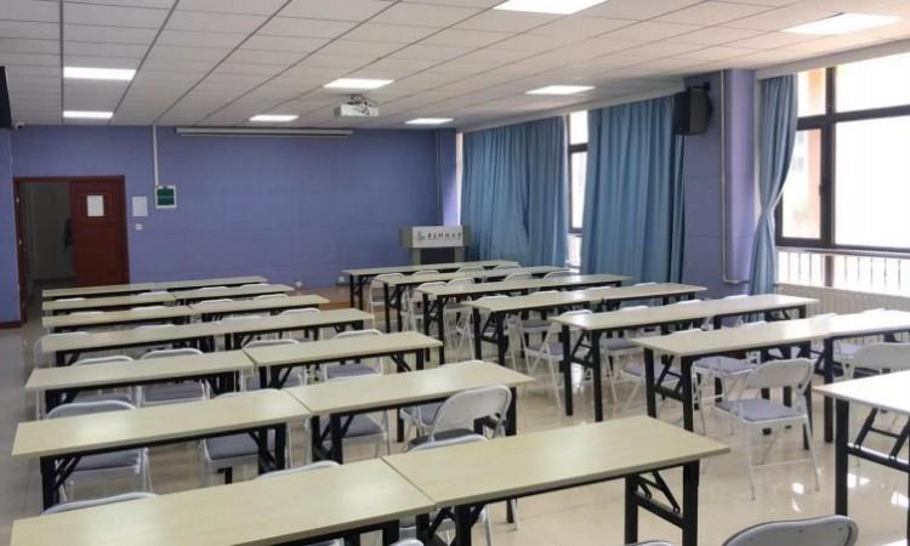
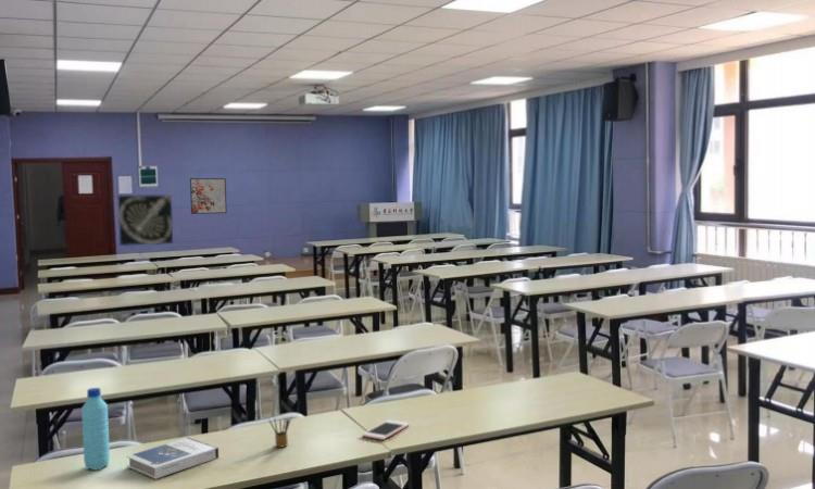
+ hardback book [125,436,220,480]
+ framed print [189,177,227,215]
+ pencil box [268,416,292,449]
+ water bottle [80,387,111,471]
+ map [117,193,174,247]
+ cell phone [362,419,410,441]
